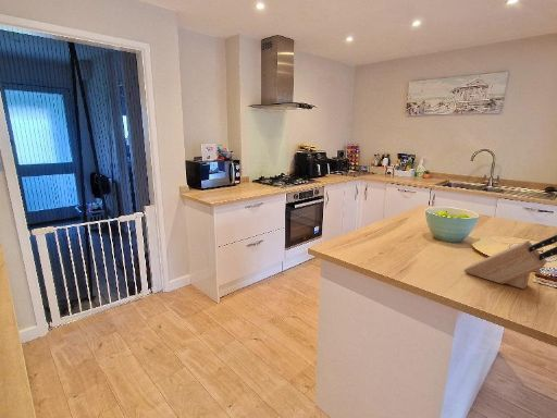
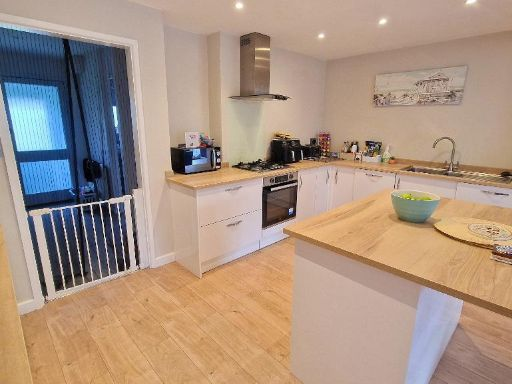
- knife block [463,234,557,290]
